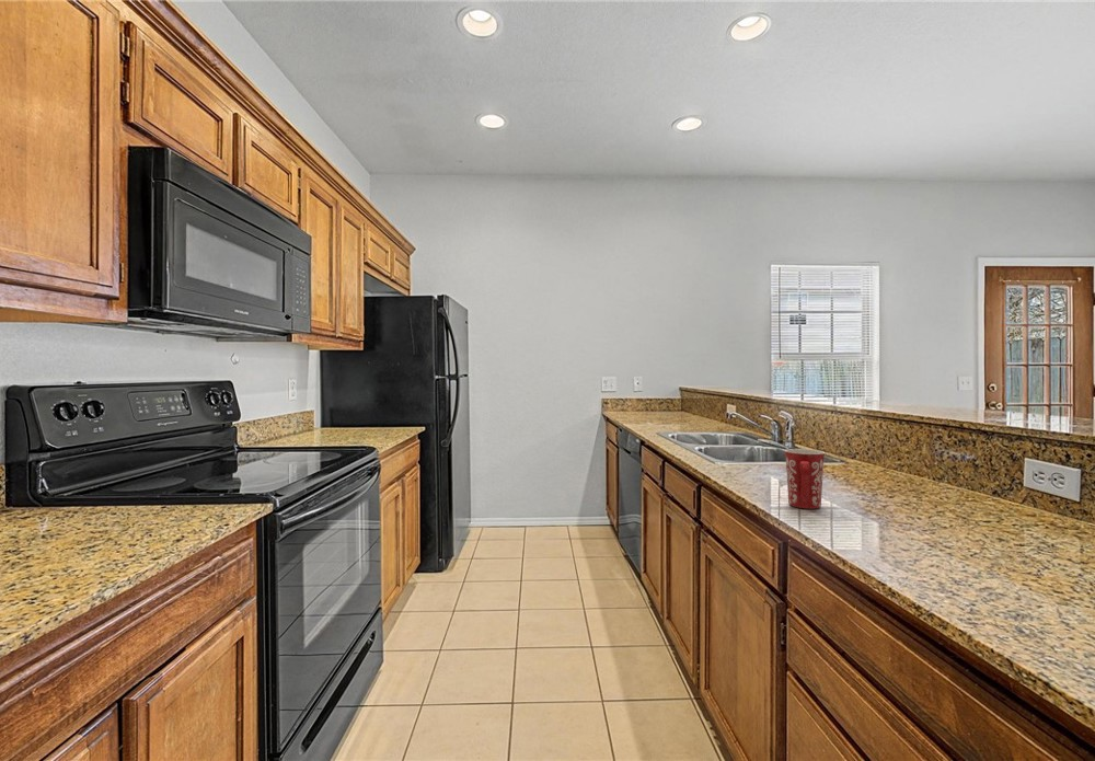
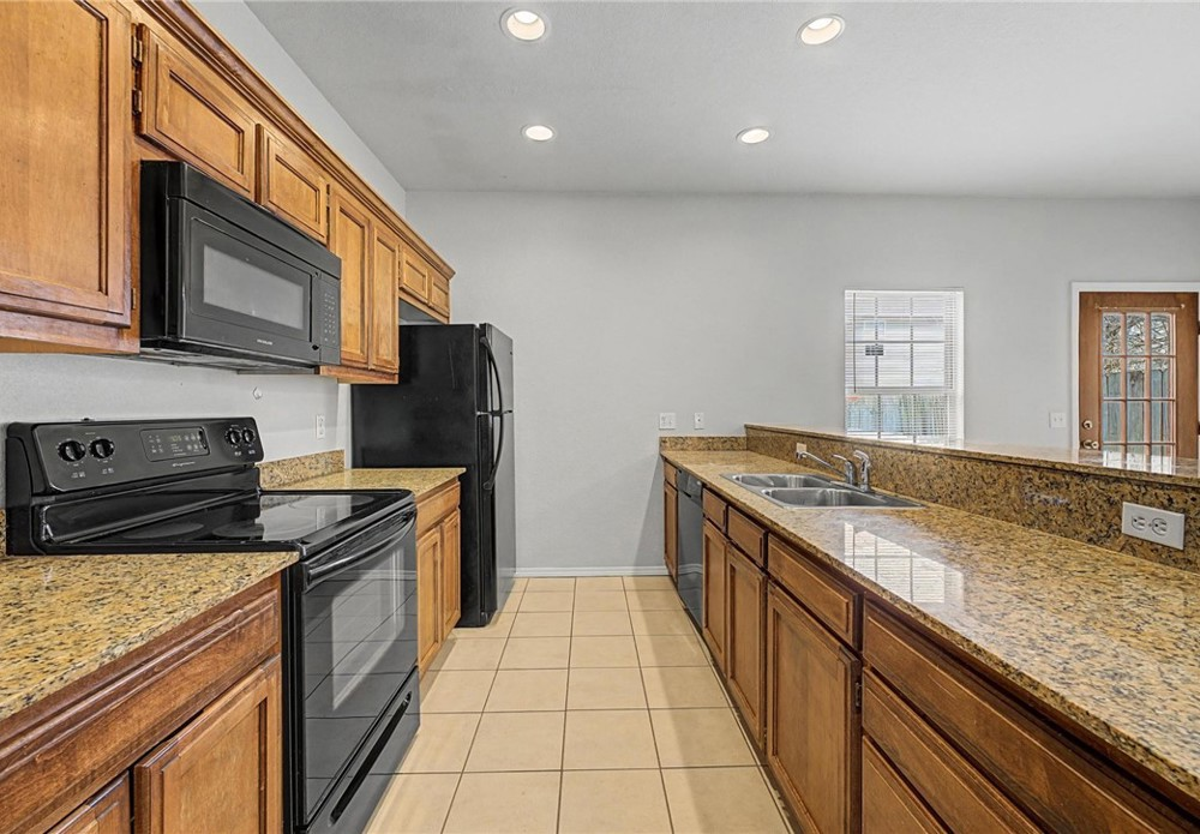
- mug [784,448,826,509]
